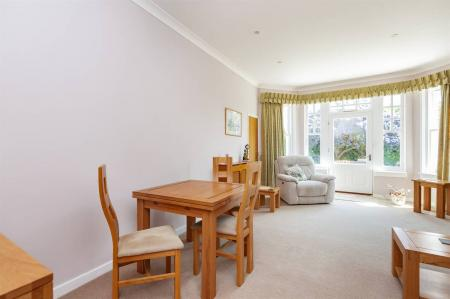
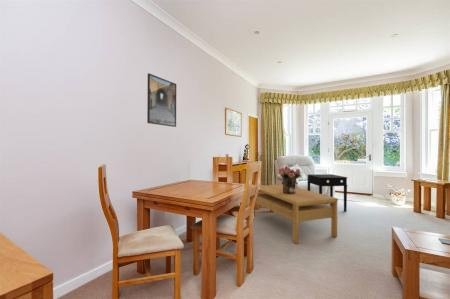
+ side table [307,173,348,212]
+ bouquet [277,165,302,194]
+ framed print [146,72,177,128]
+ coffee table [253,183,339,245]
